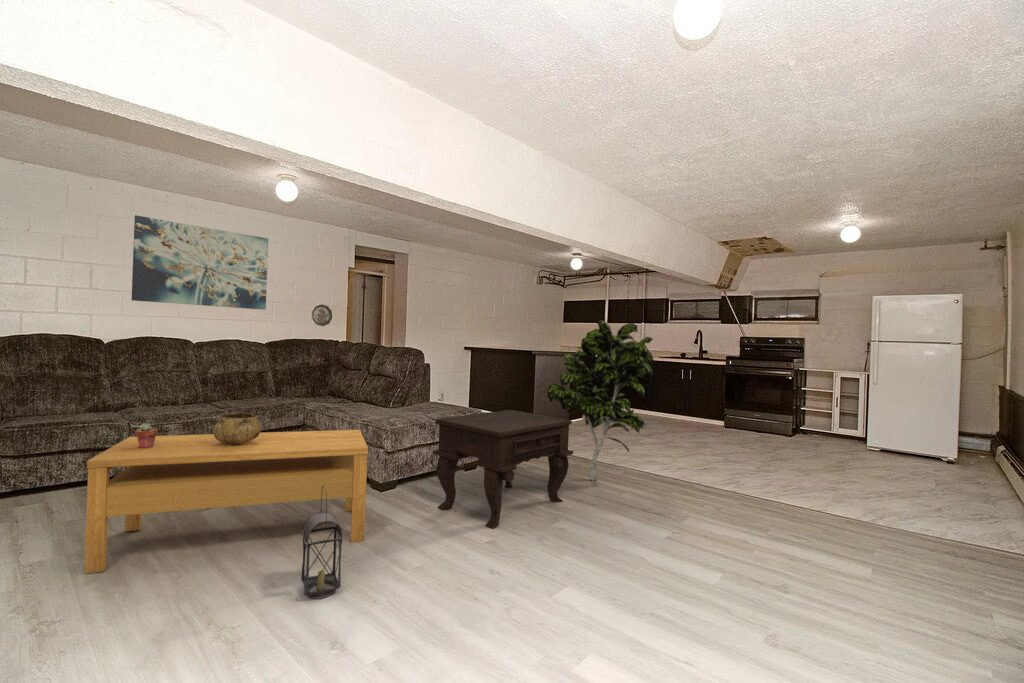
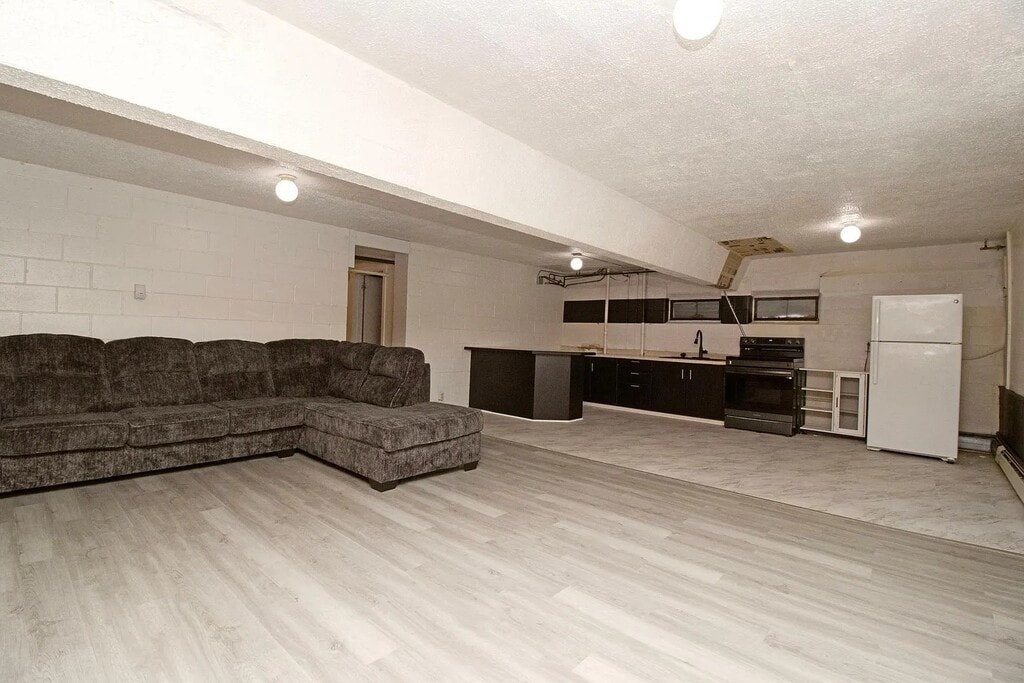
- side table [432,409,574,529]
- coffee table [83,429,369,575]
- decorative plate [311,304,333,327]
- indoor plant [546,319,655,482]
- wall art [130,214,269,311]
- decorative bowl [212,412,262,445]
- lantern [300,485,346,600]
- potted succulent [134,422,159,448]
